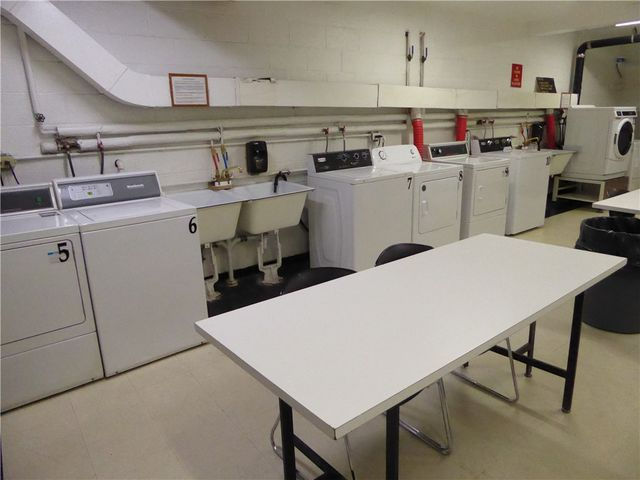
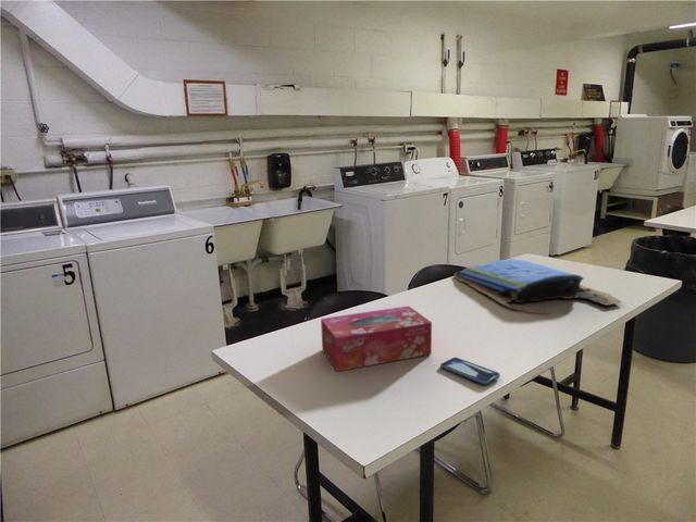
+ towel [452,258,622,313]
+ tissue box [320,304,433,372]
+ smartphone [439,357,501,386]
